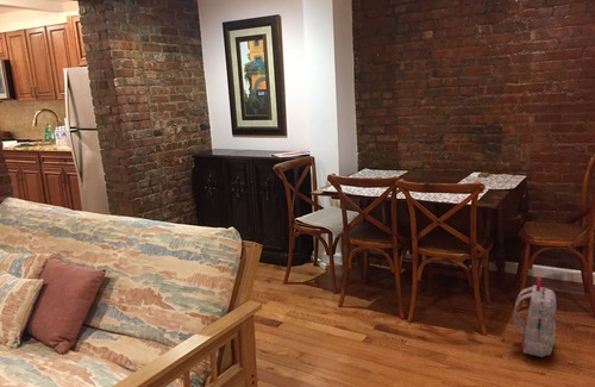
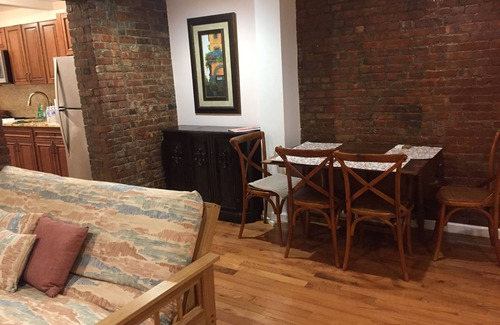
- backpack [513,276,557,358]
